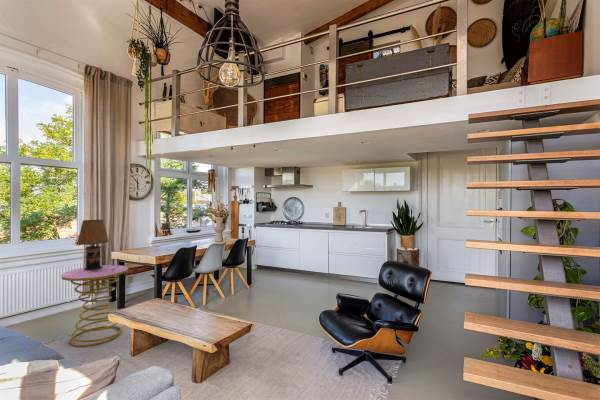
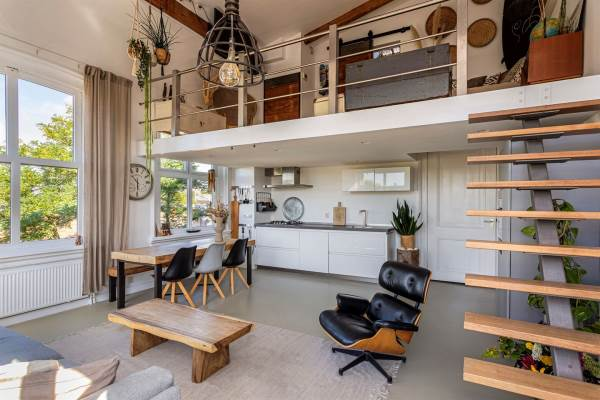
- side table [60,264,129,348]
- table lamp [76,219,119,271]
